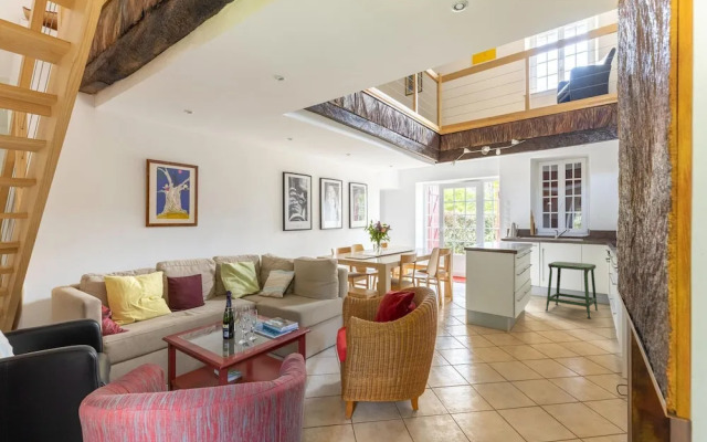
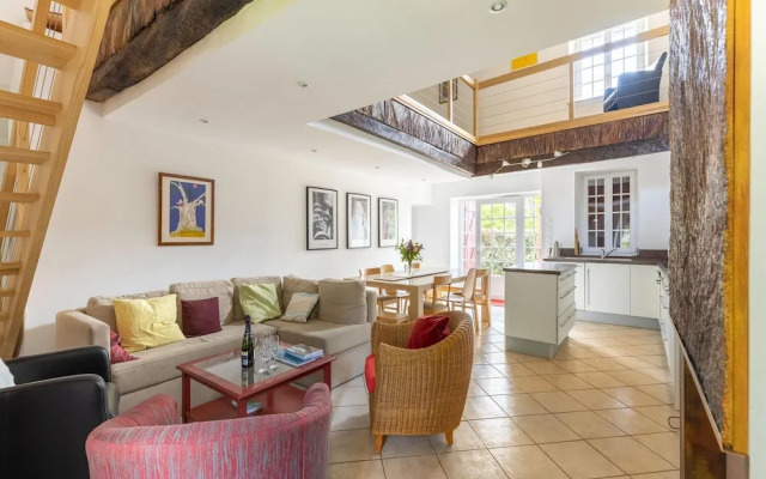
- stool [545,261,599,319]
